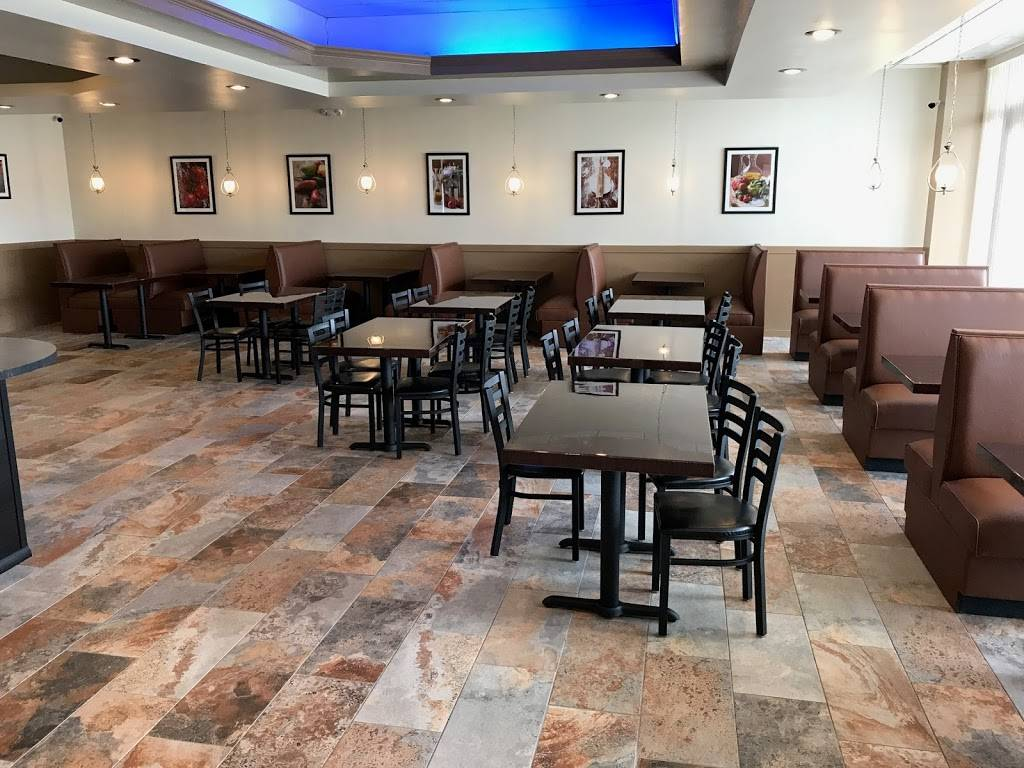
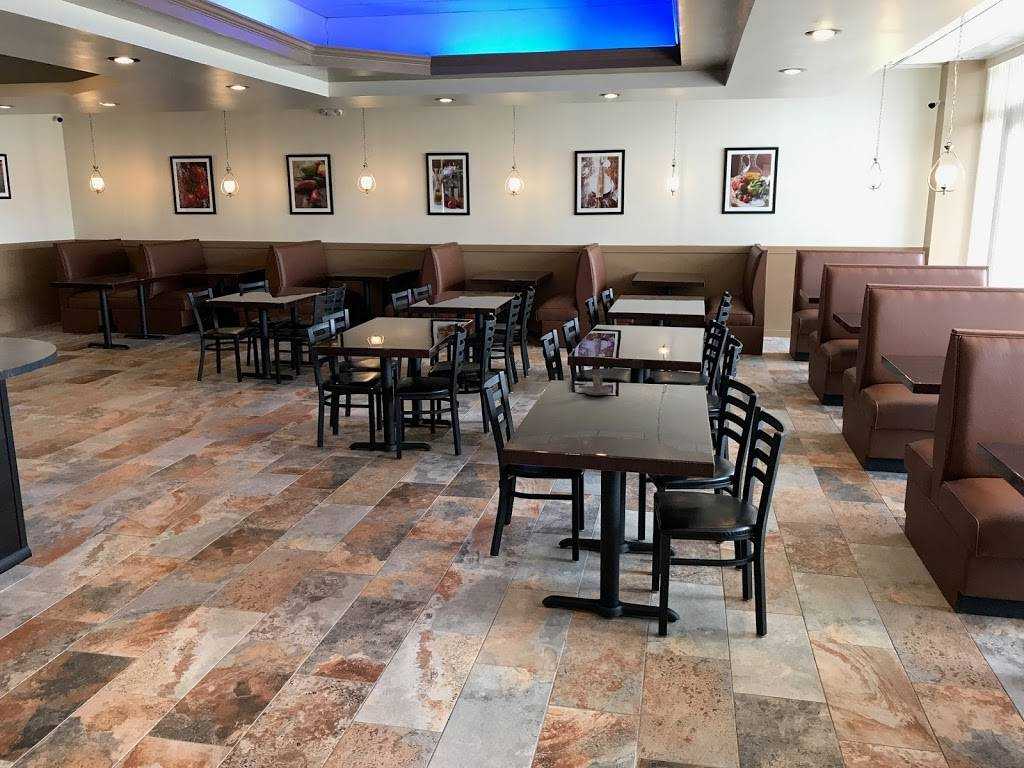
+ candle holder [581,373,612,396]
